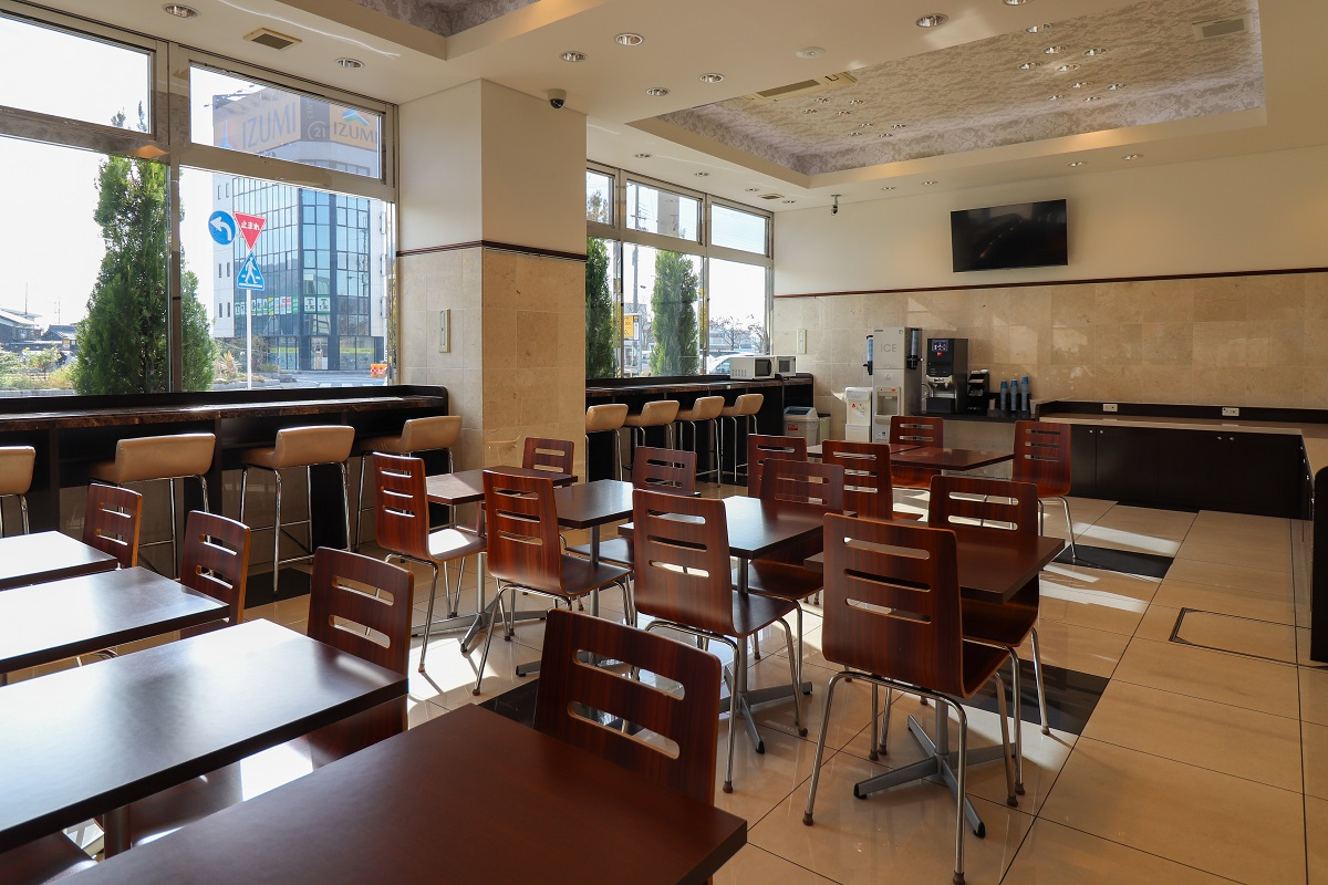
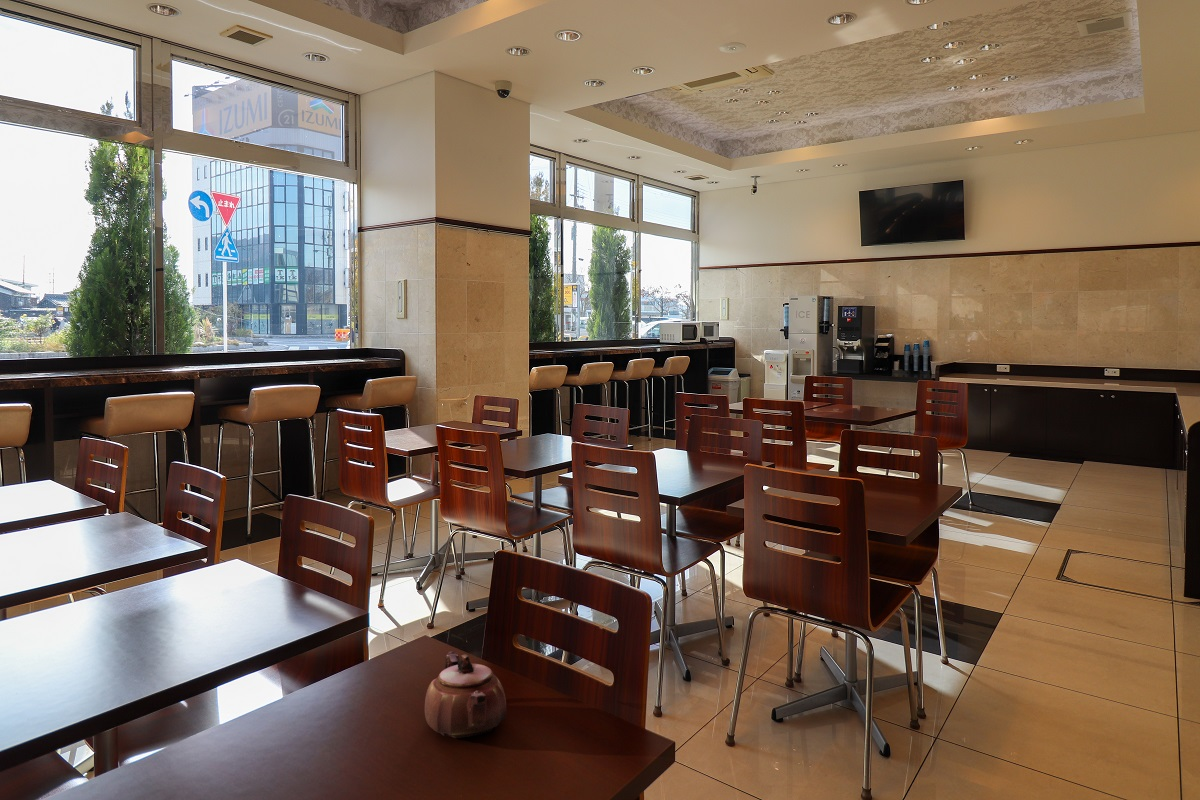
+ teapot [424,651,507,739]
